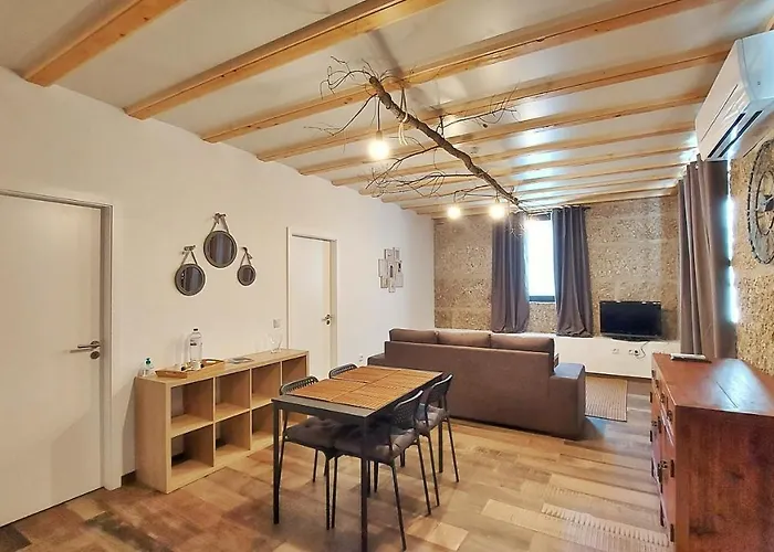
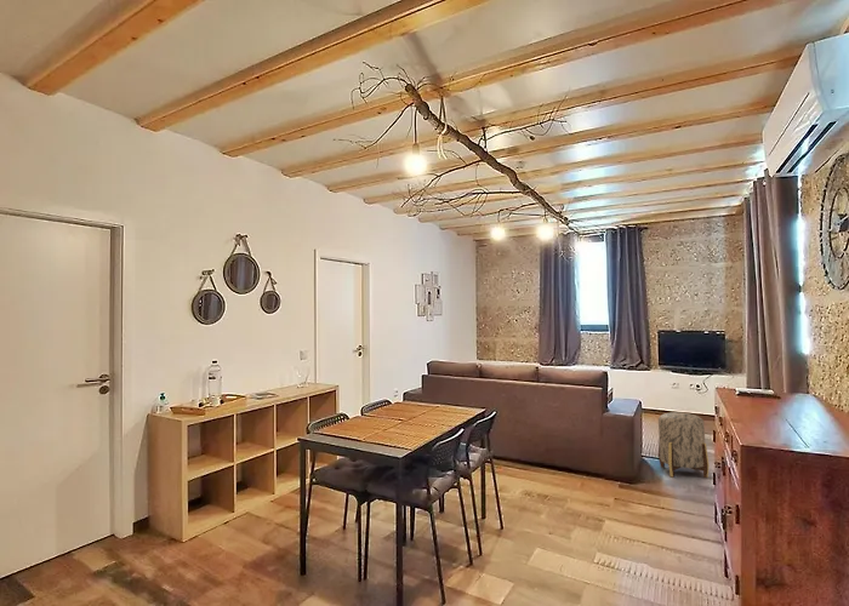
+ ottoman [657,411,711,479]
